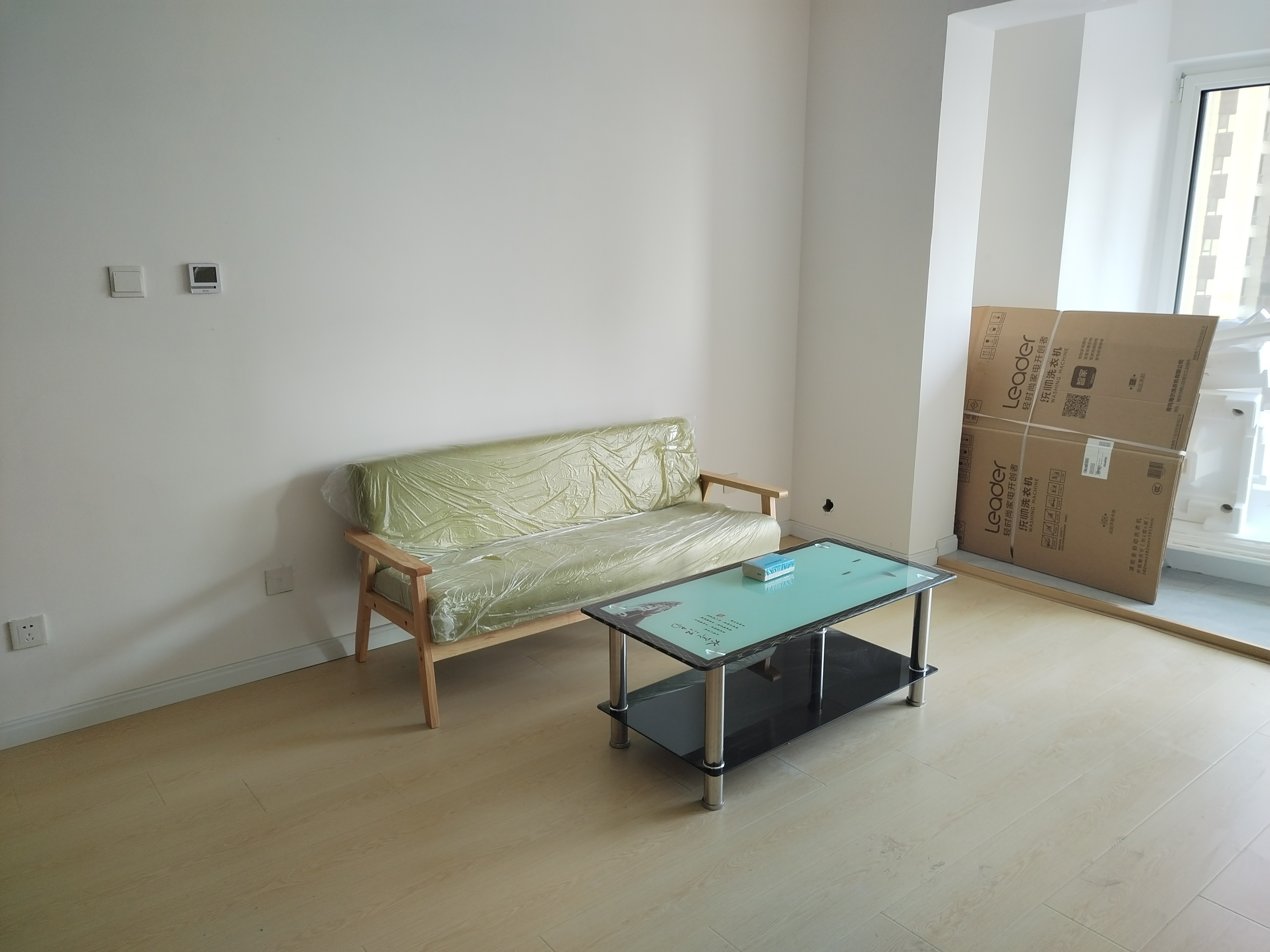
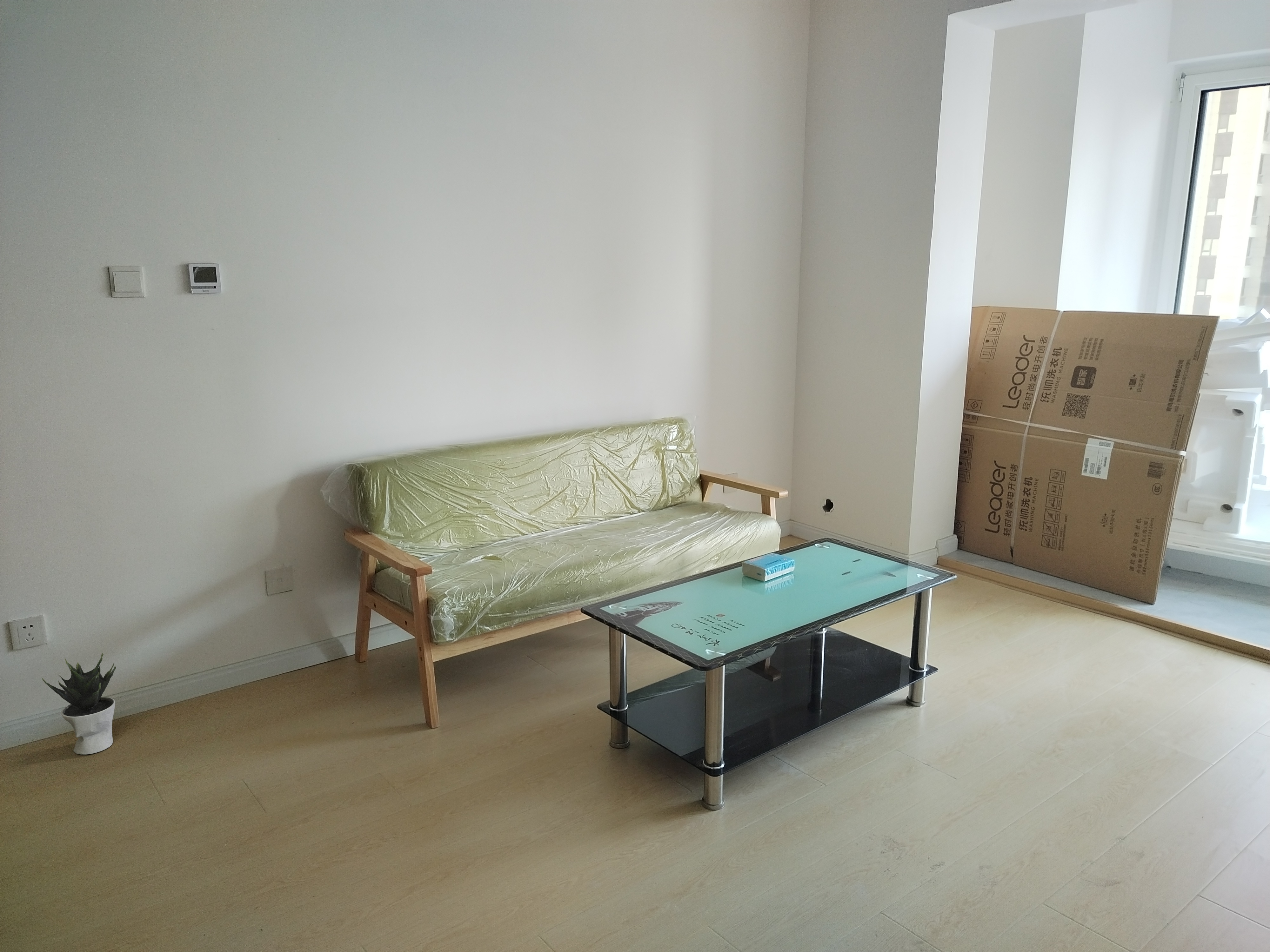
+ potted plant [42,653,116,755]
